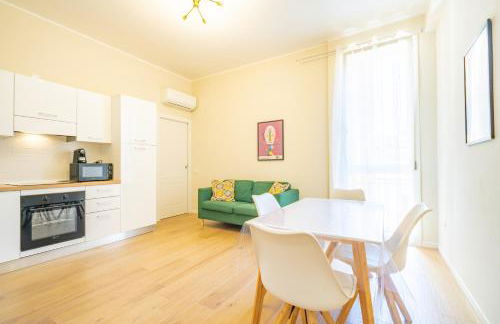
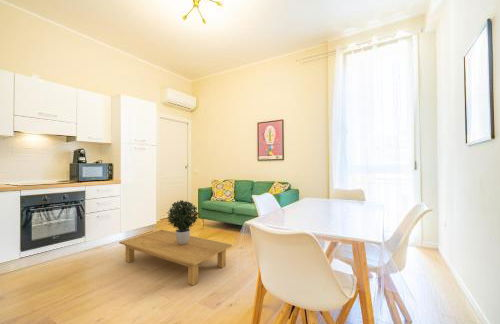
+ potted plant [166,199,200,245]
+ coffee table [118,229,233,286]
